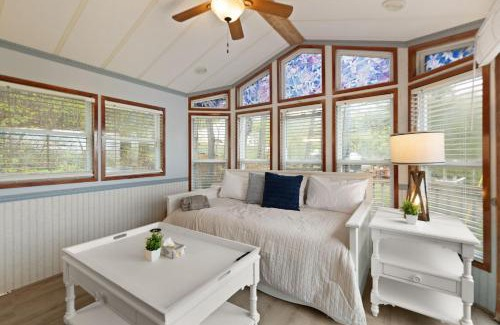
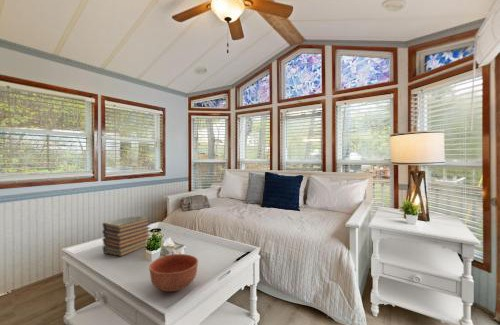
+ book stack [102,215,151,258]
+ bowl [148,253,199,292]
